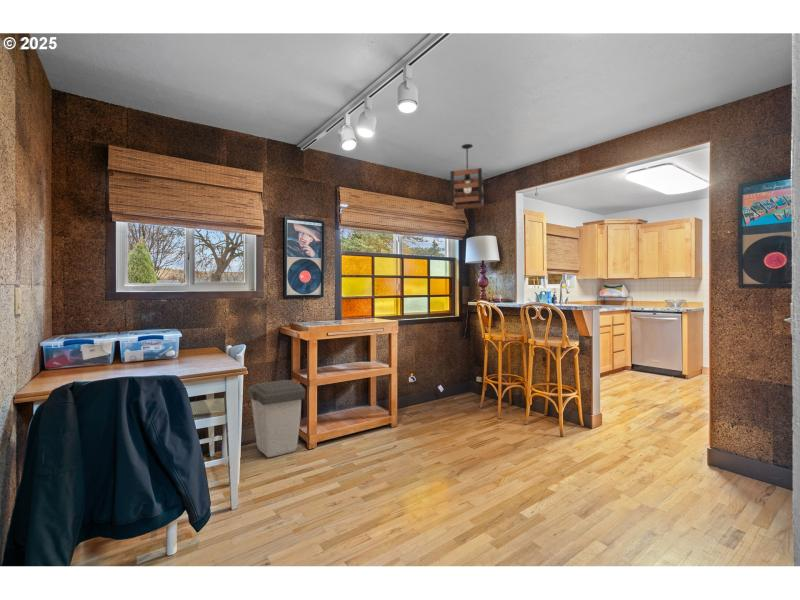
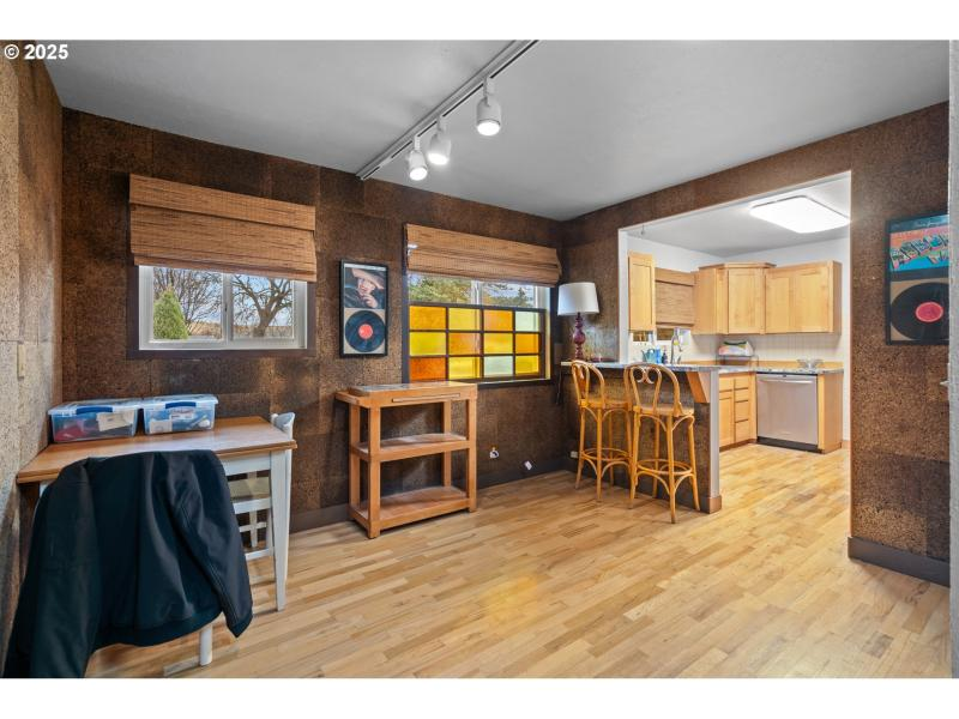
- trash can [247,379,306,458]
- pendant light [449,143,485,210]
